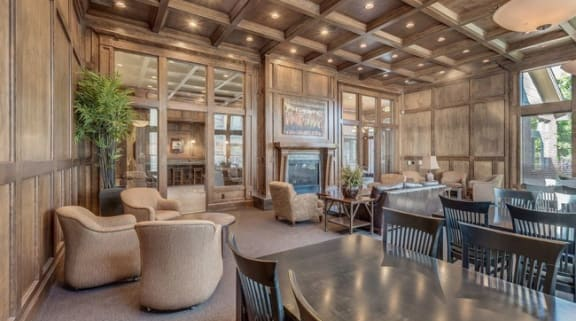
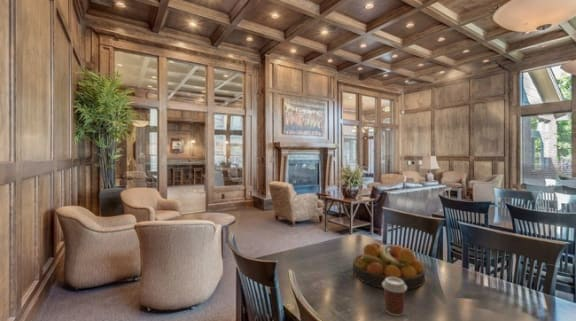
+ coffee cup [382,277,408,317]
+ fruit bowl [352,241,426,290]
